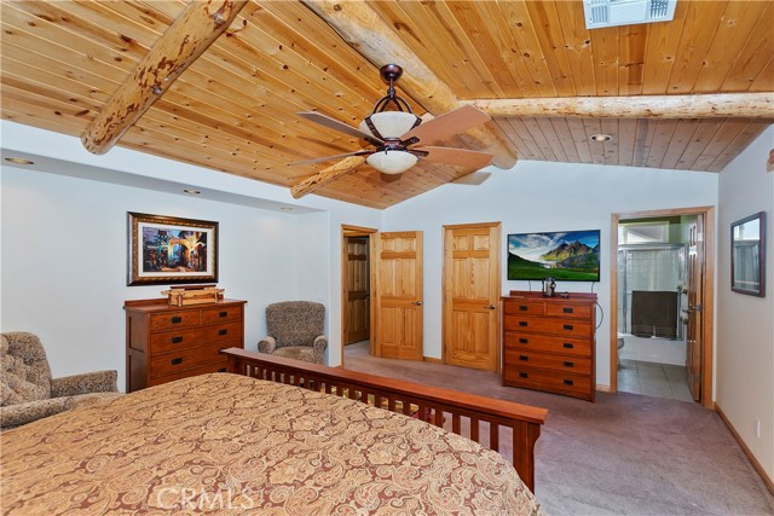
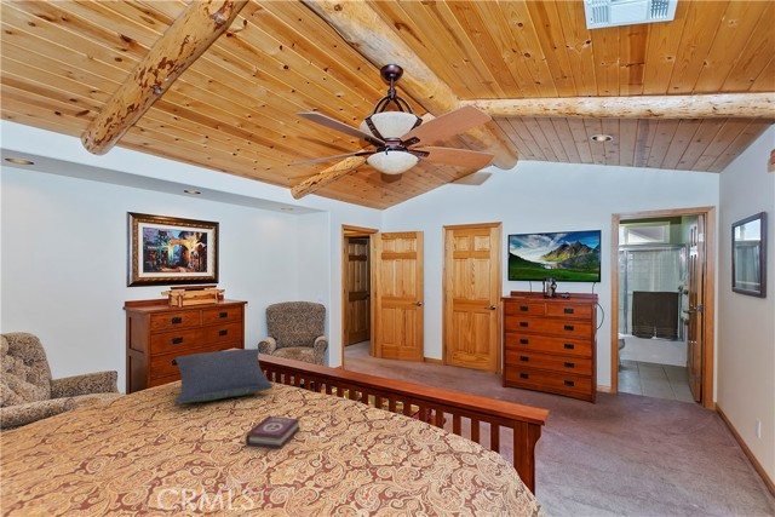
+ book [245,414,302,450]
+ pillow [173,347,274,406]
